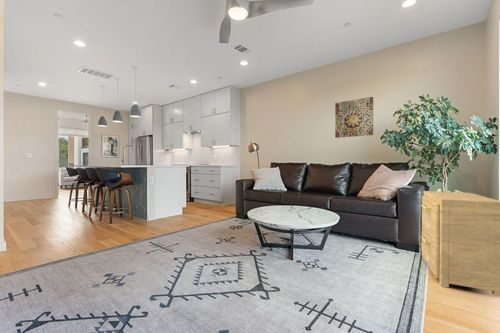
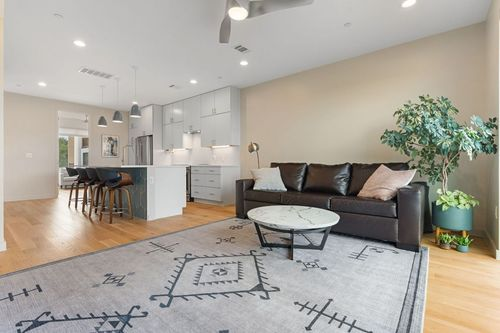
- side table [420,190,500,298]
- wall art [334,96,374,139]
